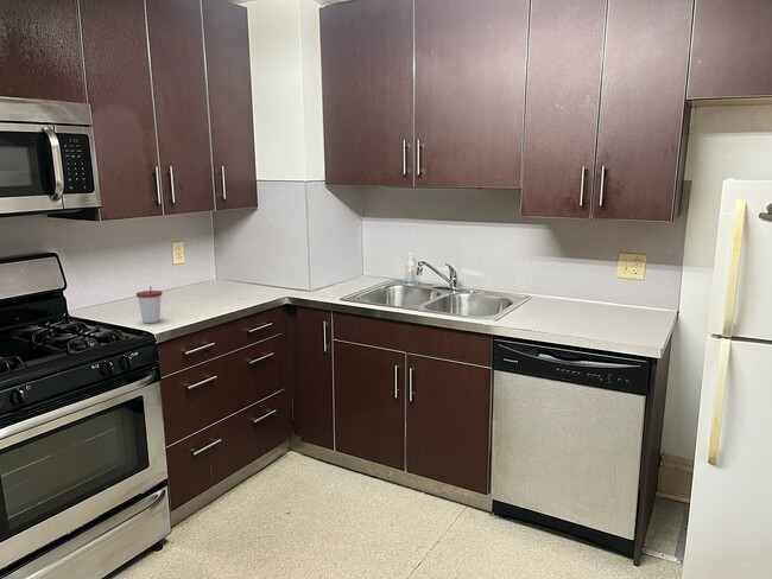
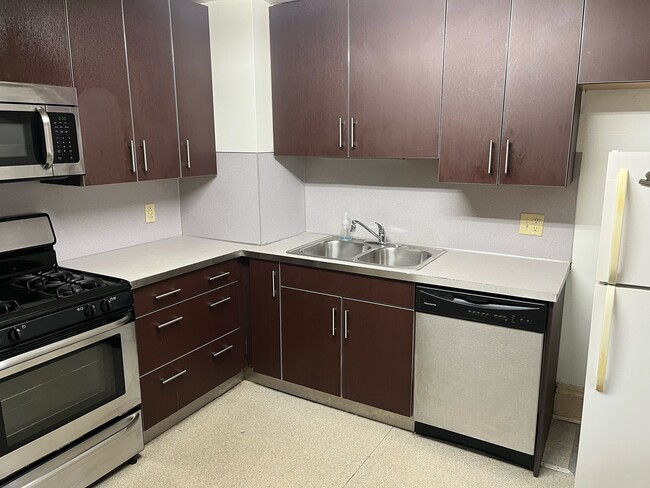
- cup [135,285,164,324]
